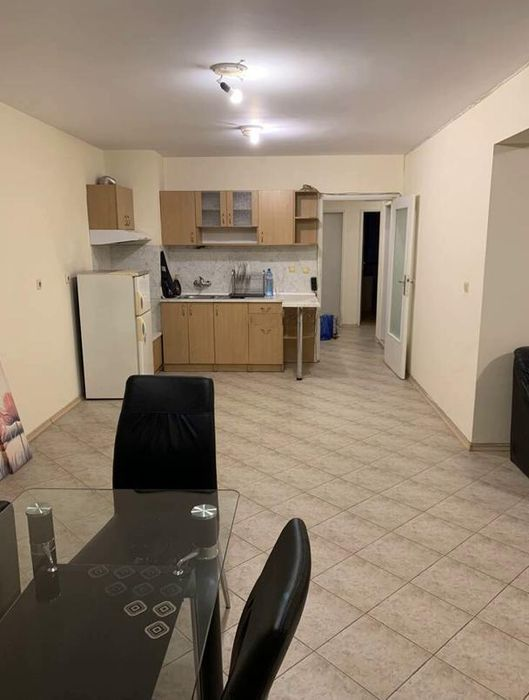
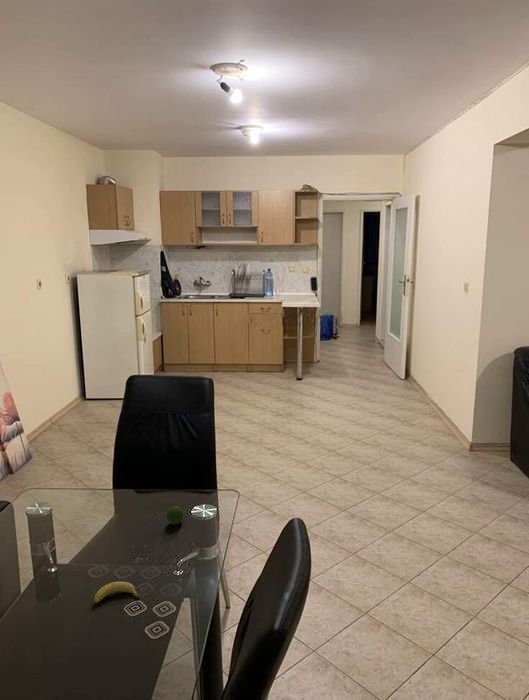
+ fruit [166,505,184,526]
+ fruit [93,581,141,605]
